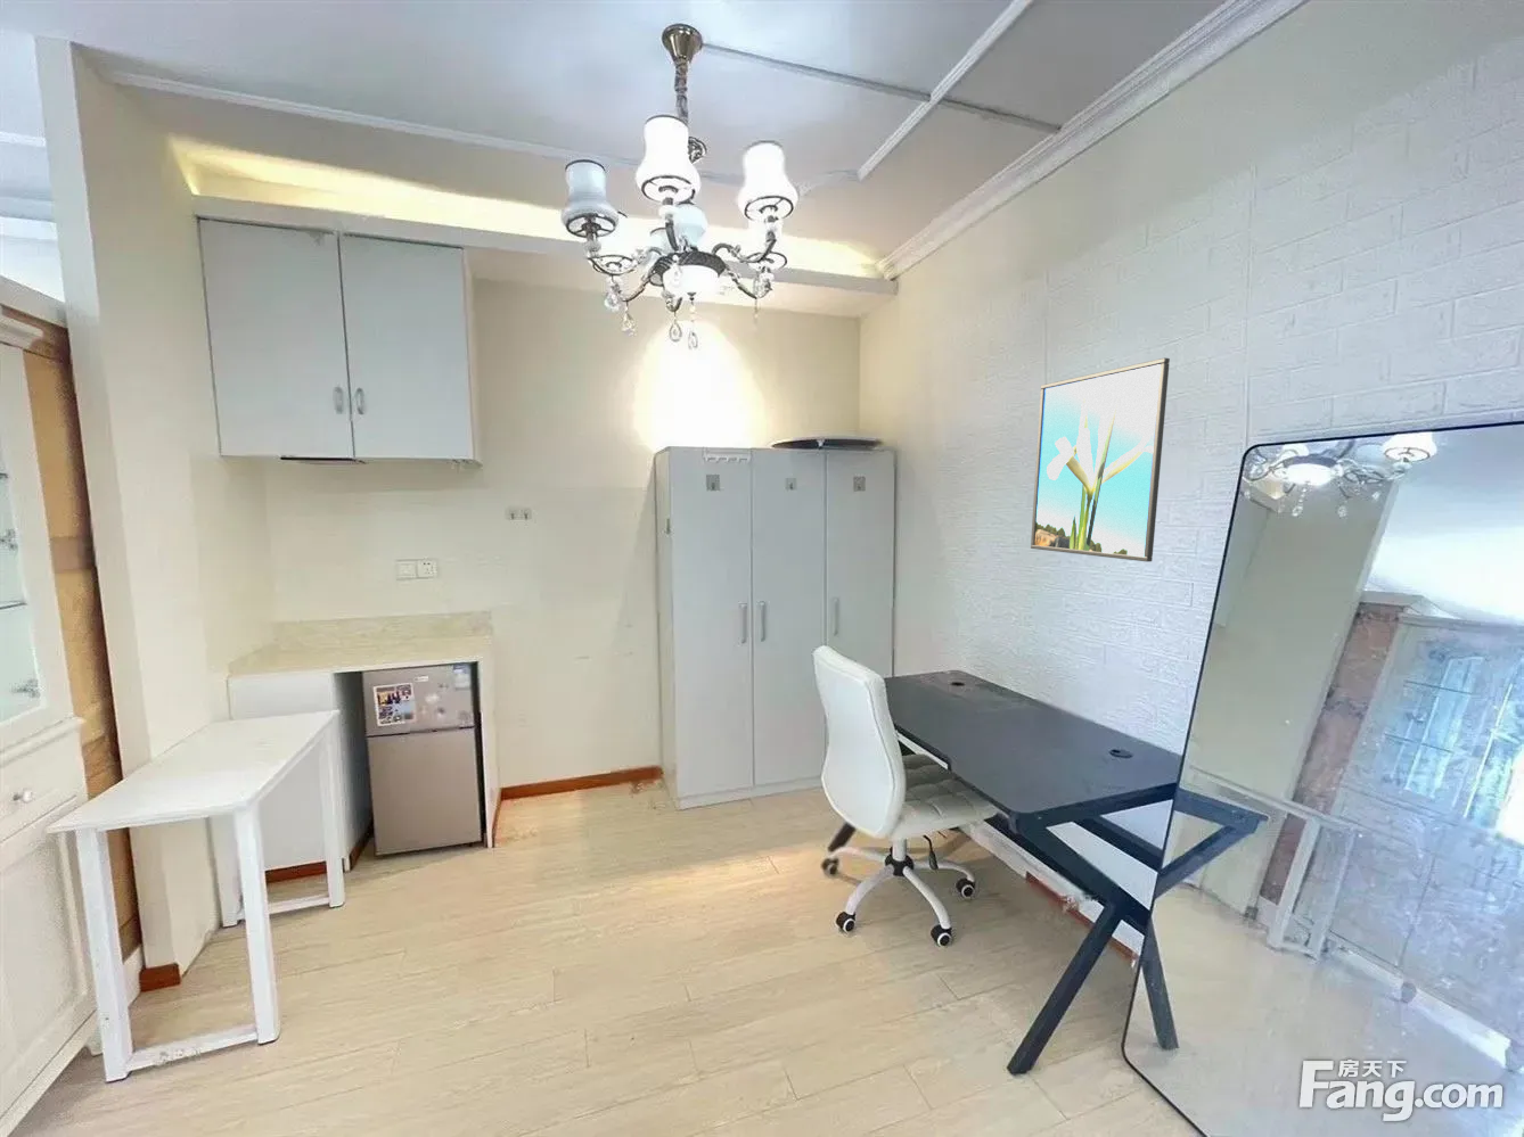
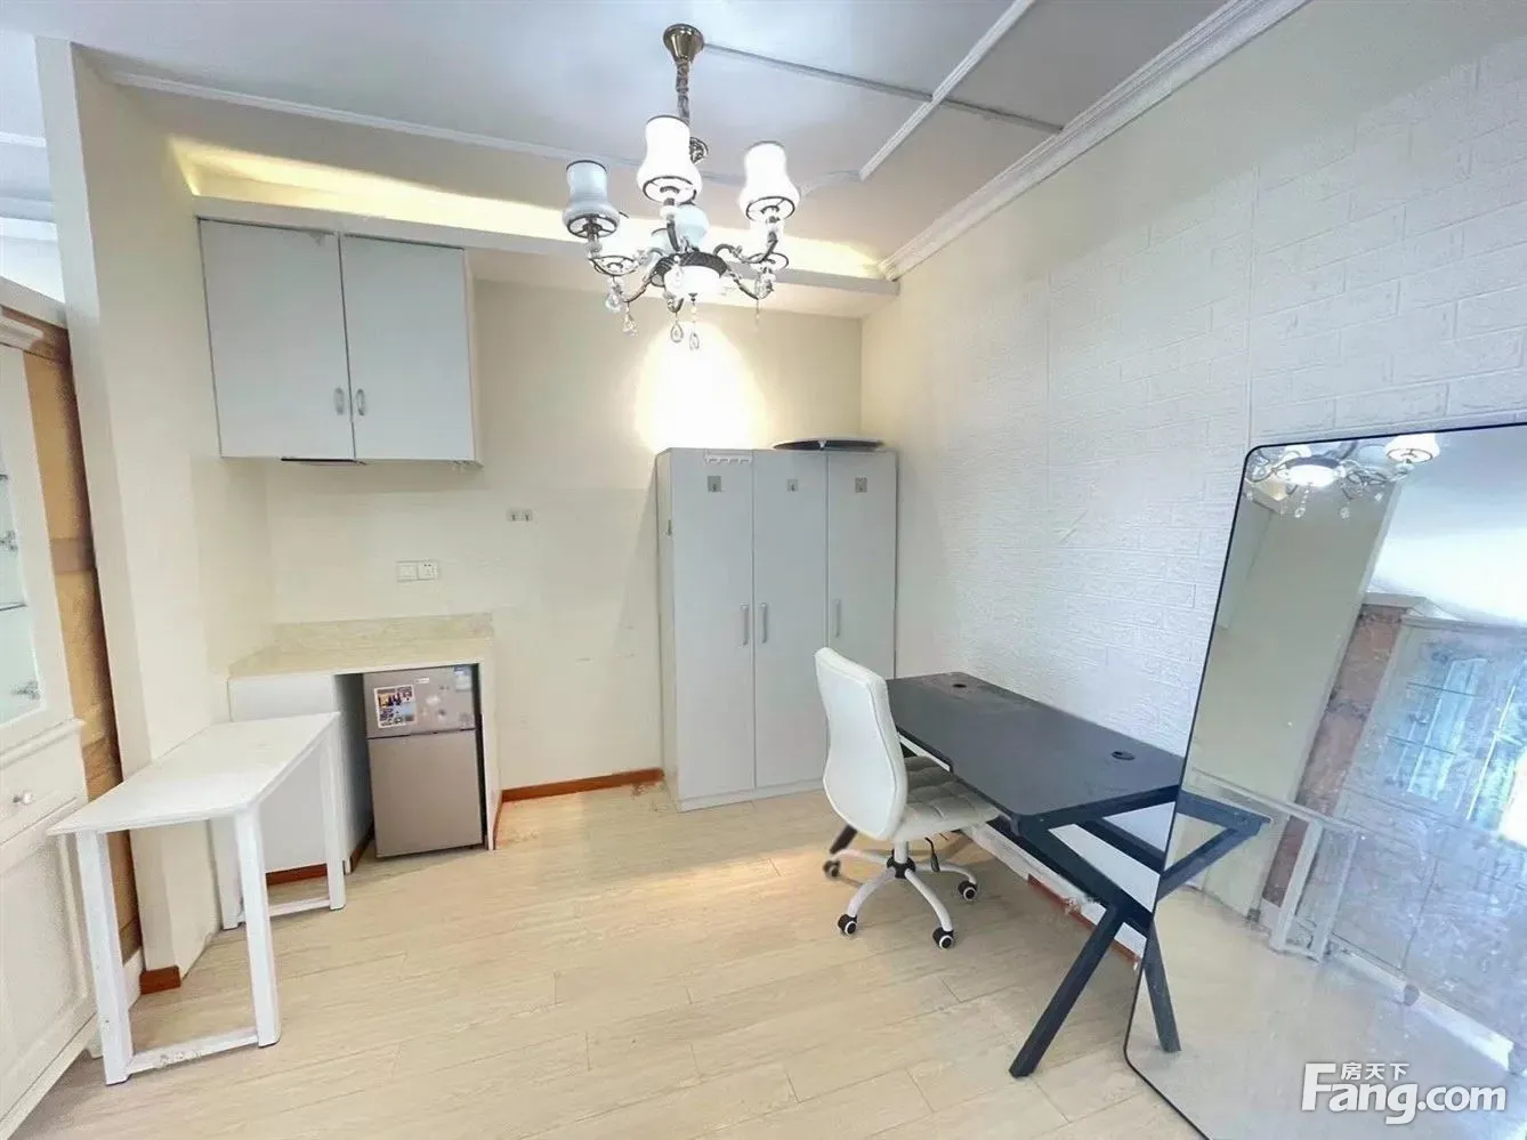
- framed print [1029,357,1171,564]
